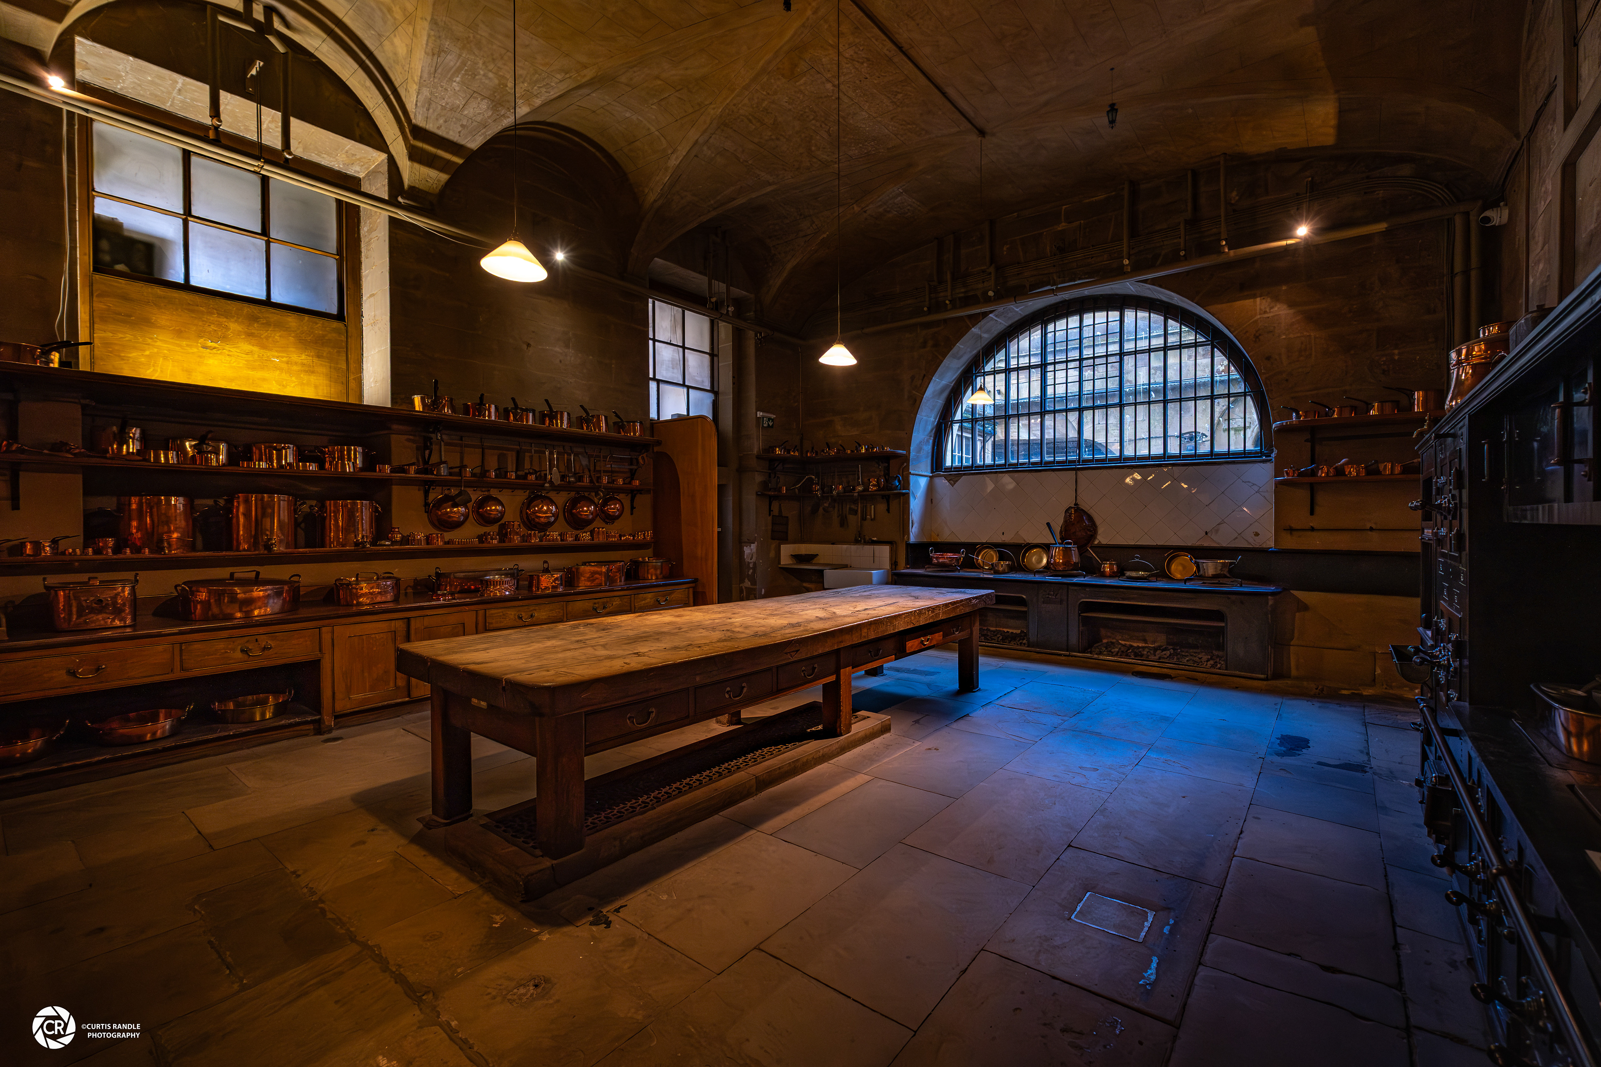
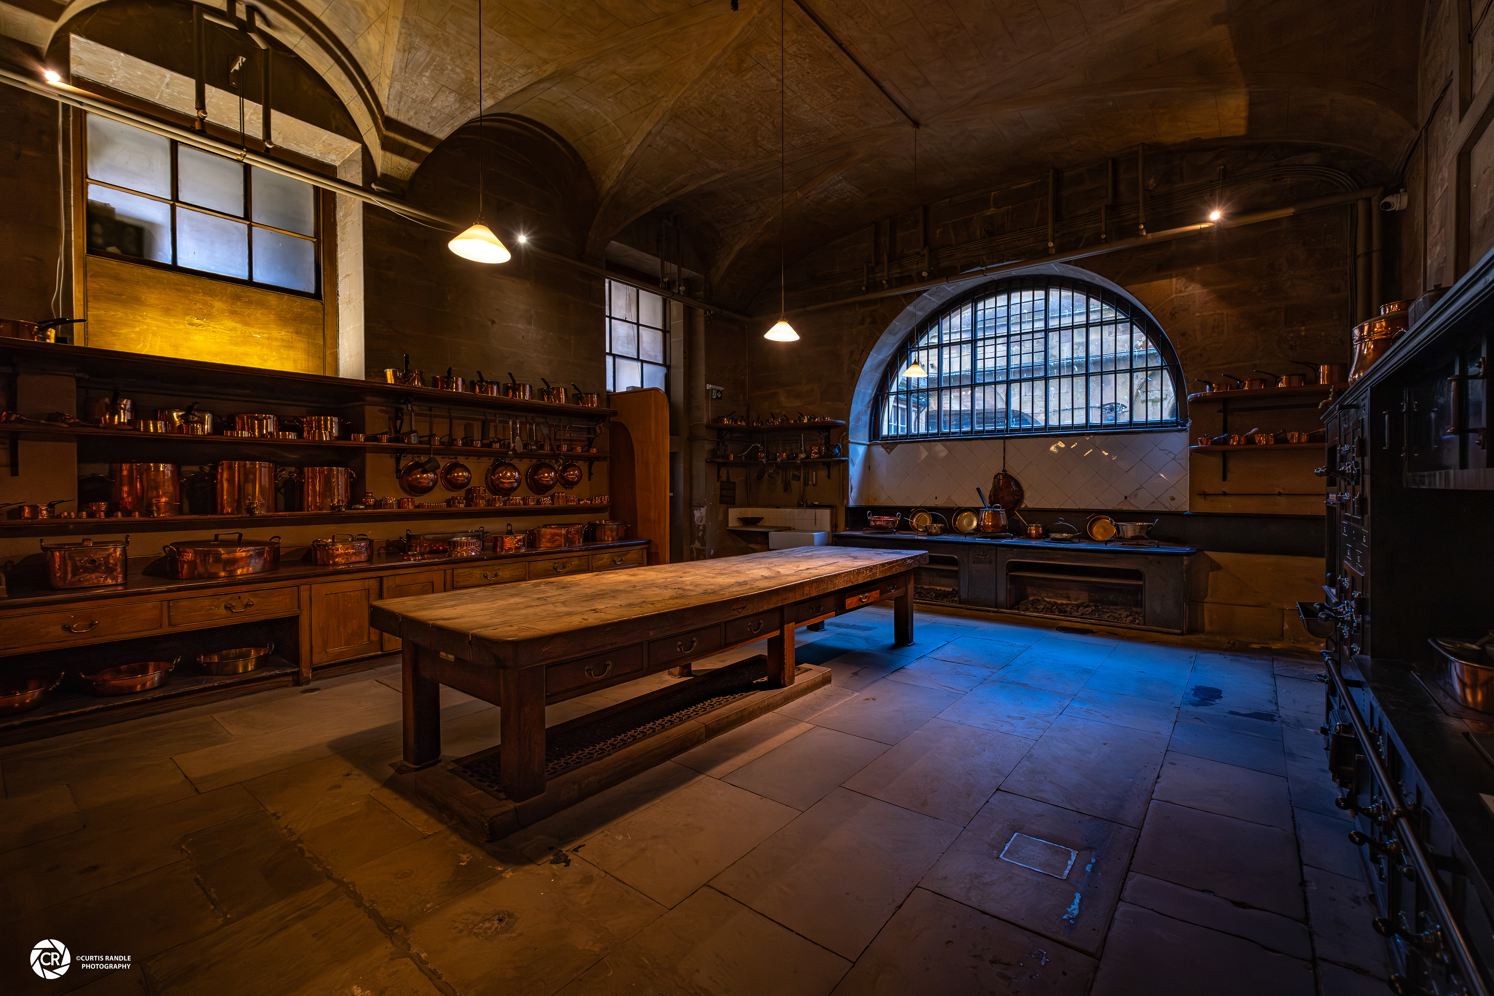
- hanging lantern [1105,67,1119,130]
